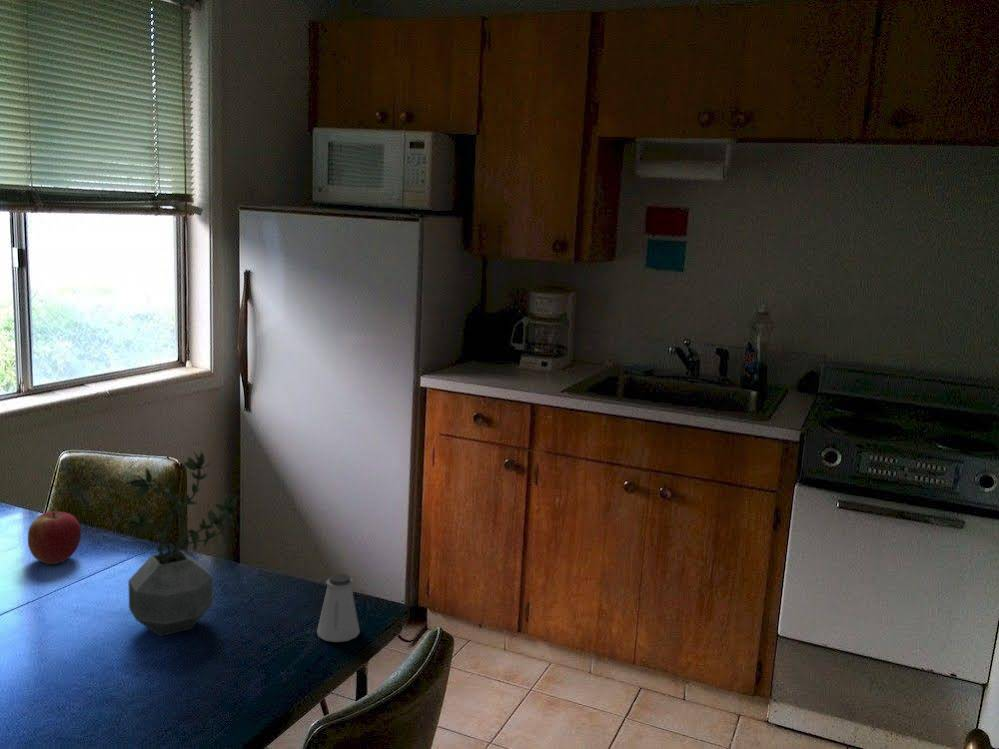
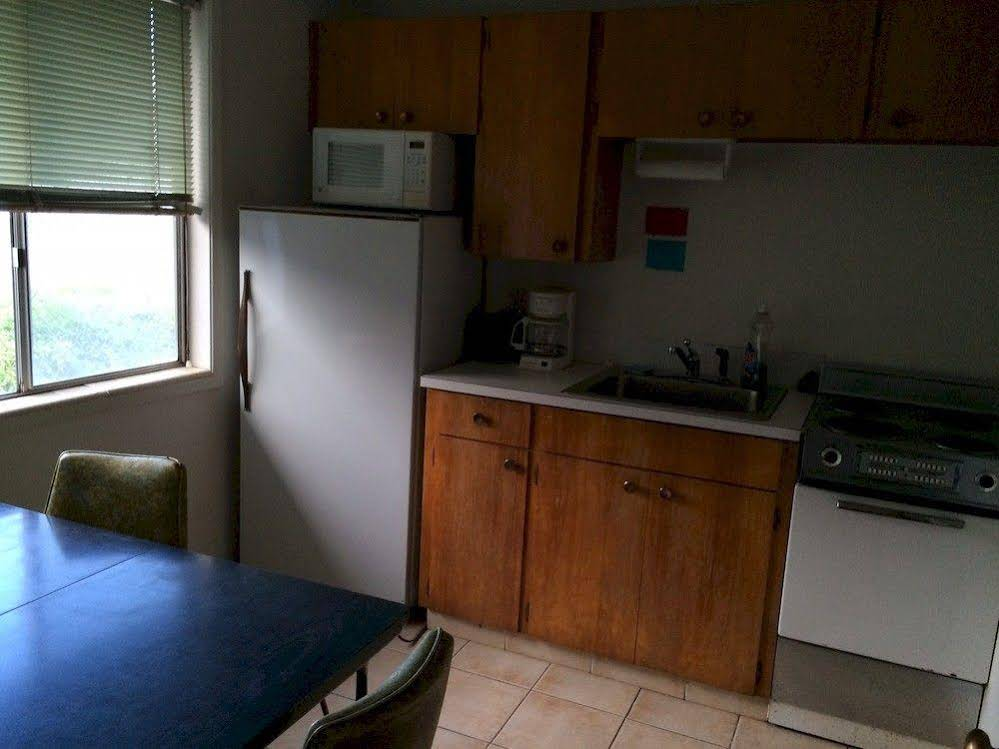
- apple [27,511,82,565]
- saltshaker [316,572,361,643]
- potted plant [121,450,239,637]
